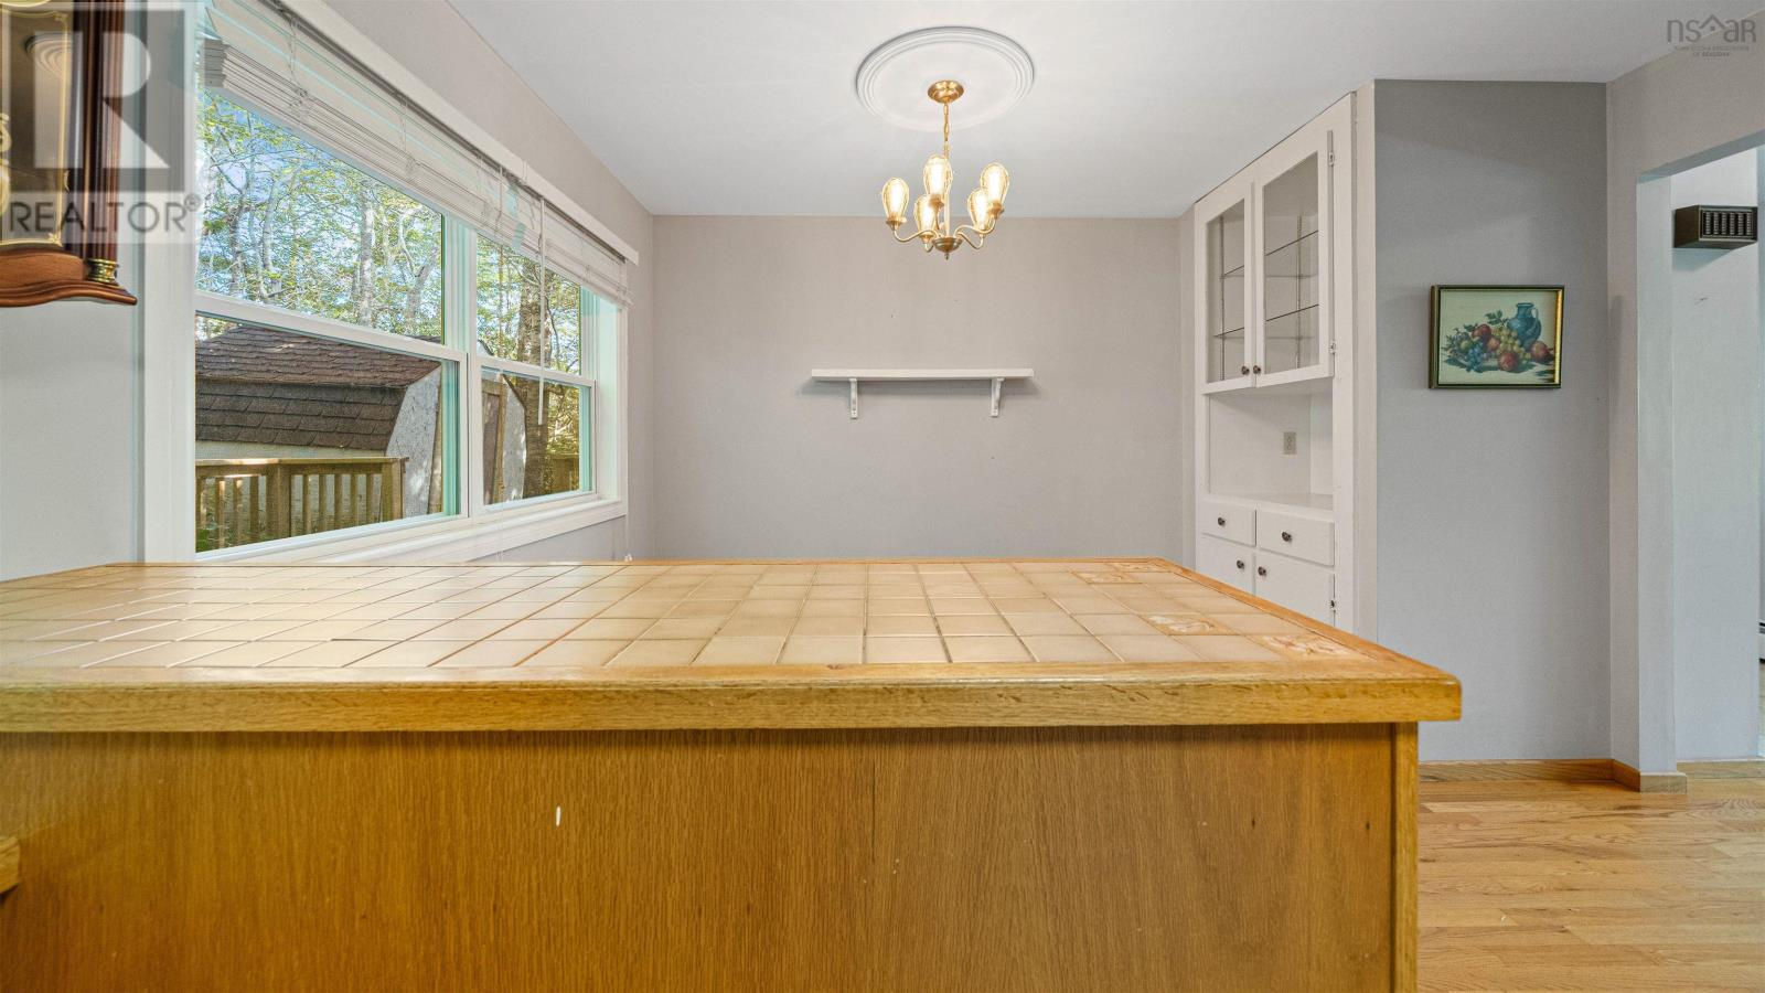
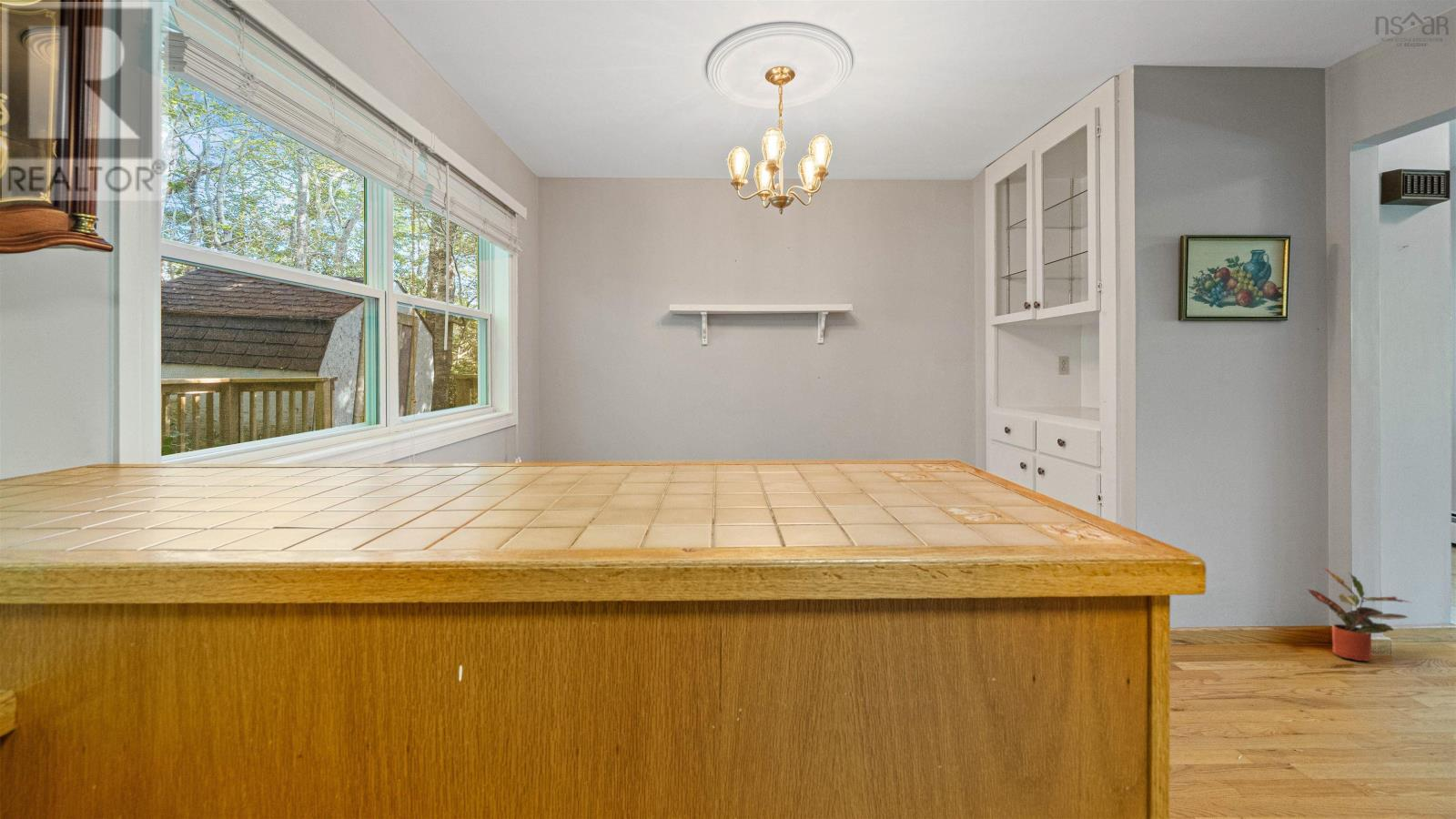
+ potted plant [1307,566,1412,662]
